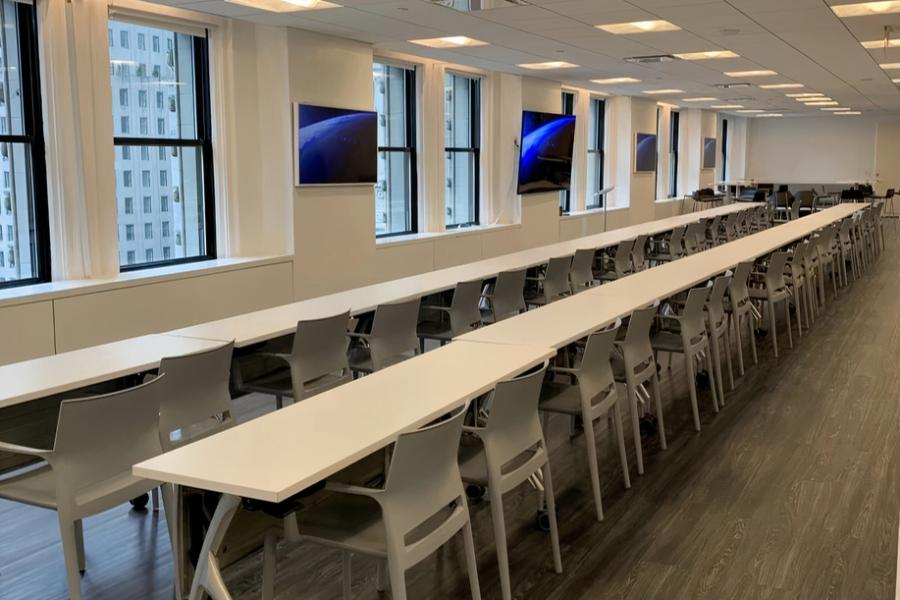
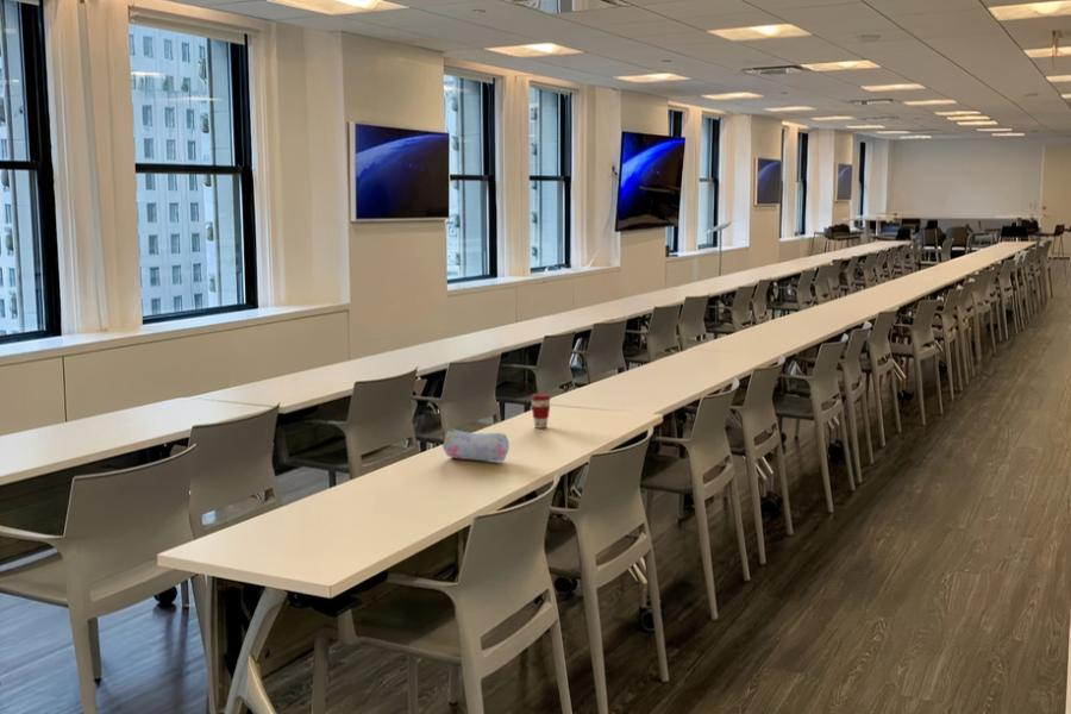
+ coffee cup [530,393,552,430]
+ pencil case [441,427,511,463]
